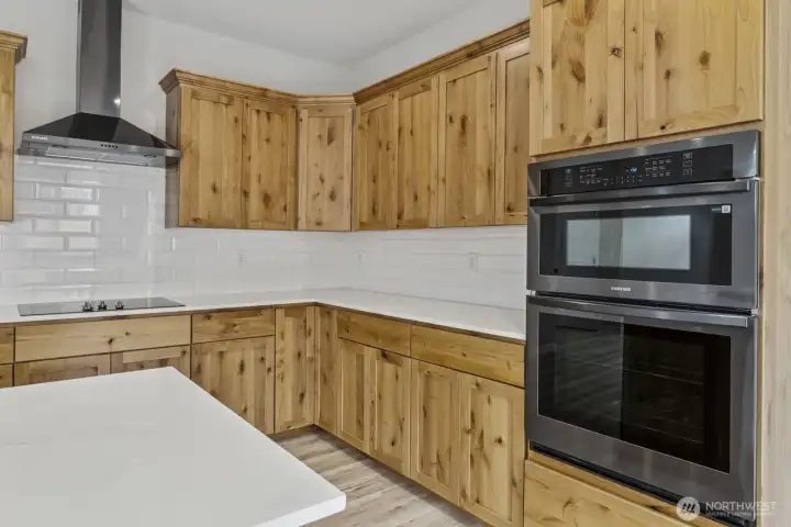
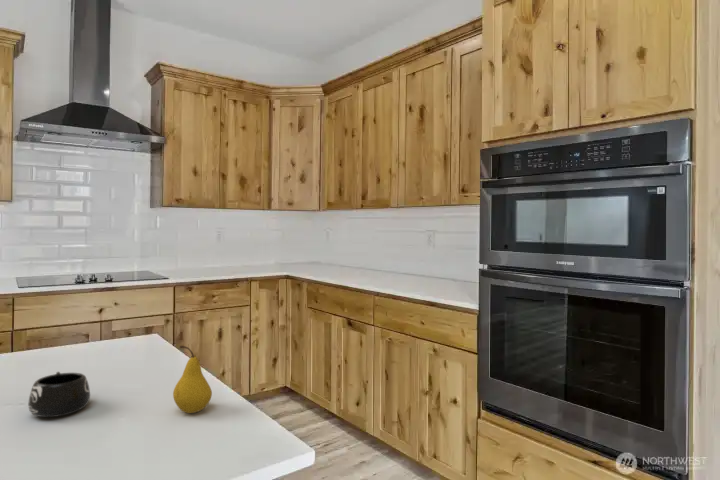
+ mug [27,371,91,418]
+ fruit [172,345,213,414]
